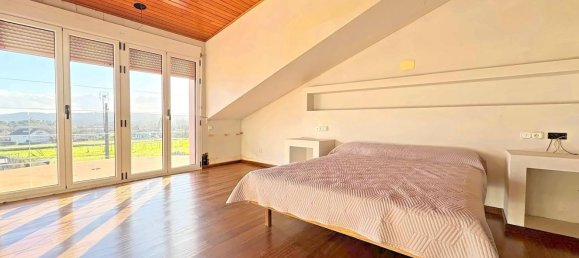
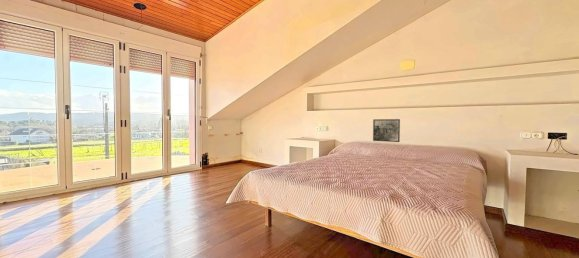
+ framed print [372,118,401,143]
